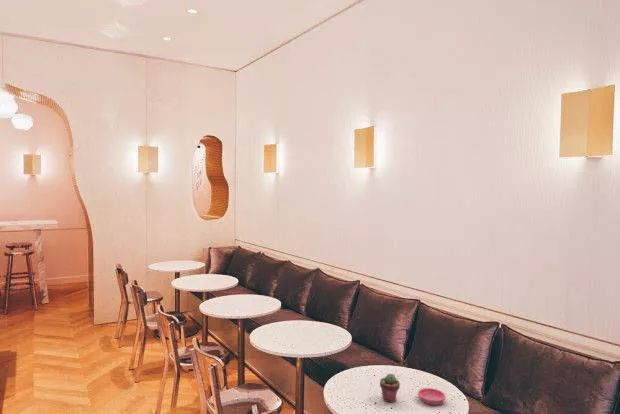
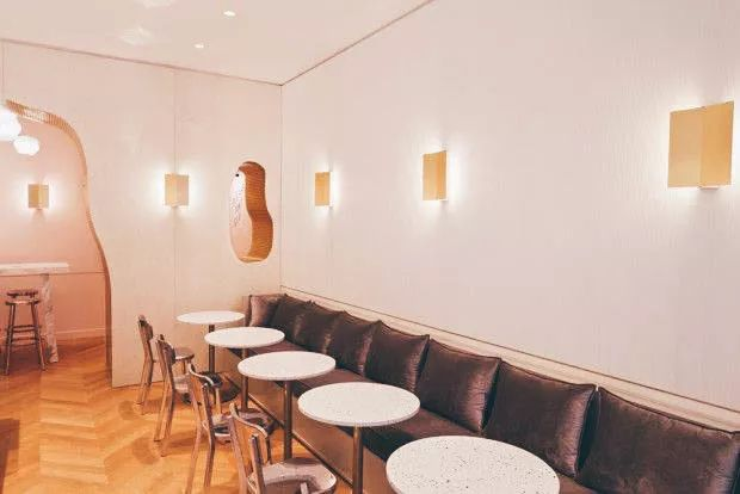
- potted succulent [379,373,401,403]
- saucer [417,387,447,406]
